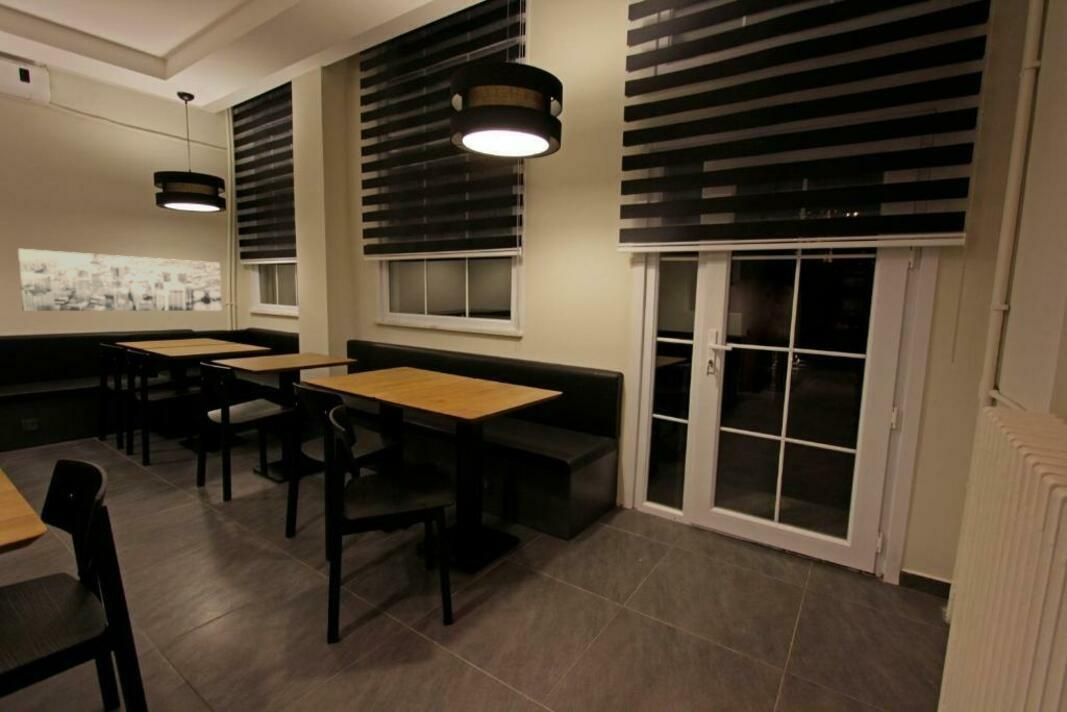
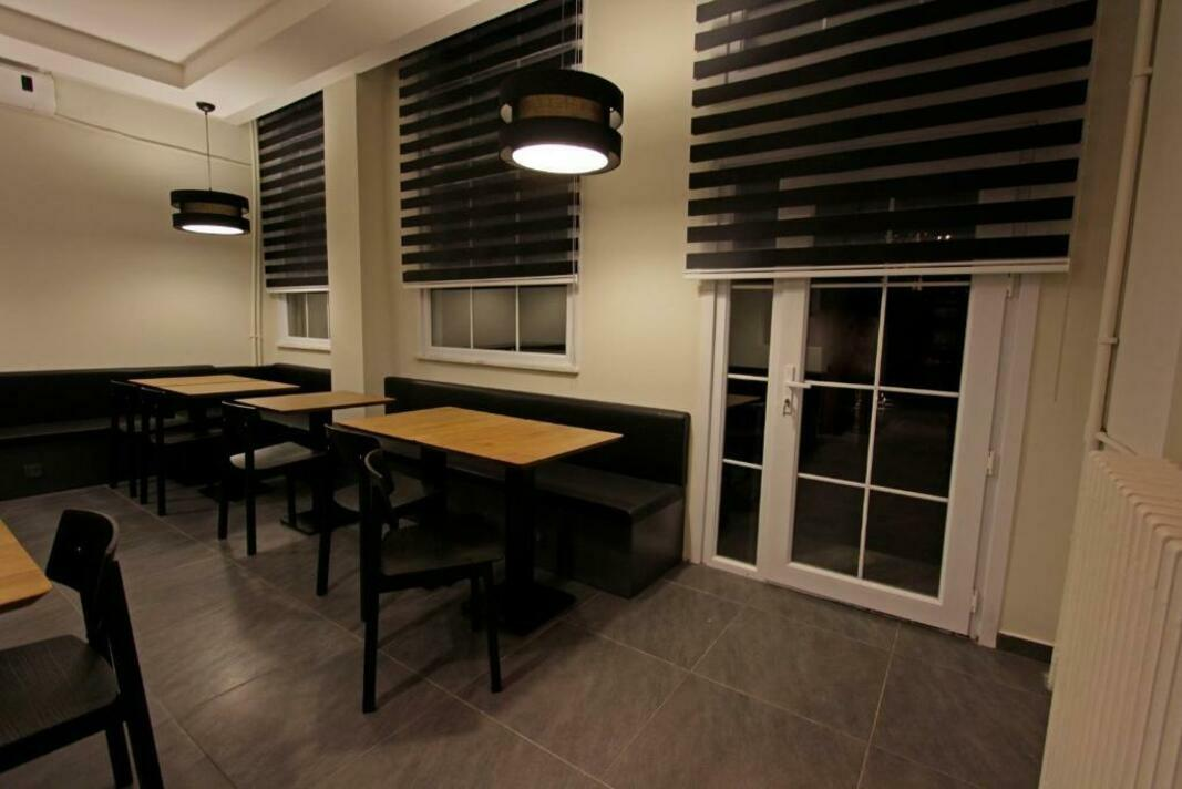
- wall art [17,248,223,312]
